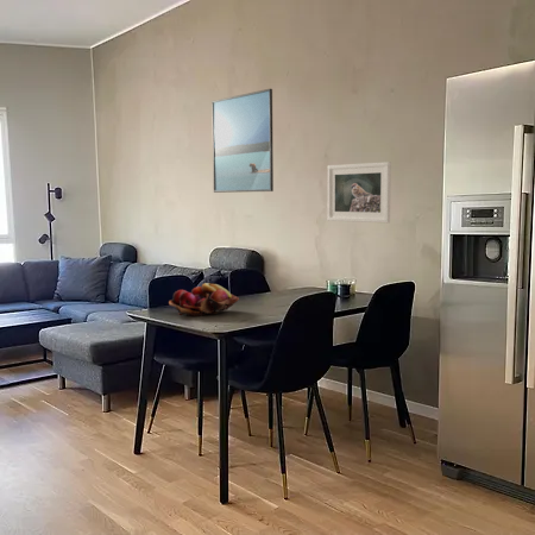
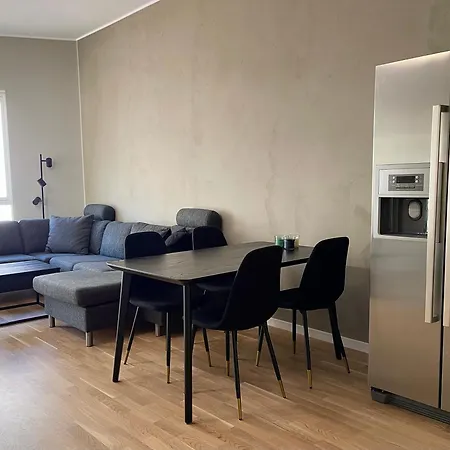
- fruit basket [168,282,240,317]
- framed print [327,160,392,224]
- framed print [210,88,275,194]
